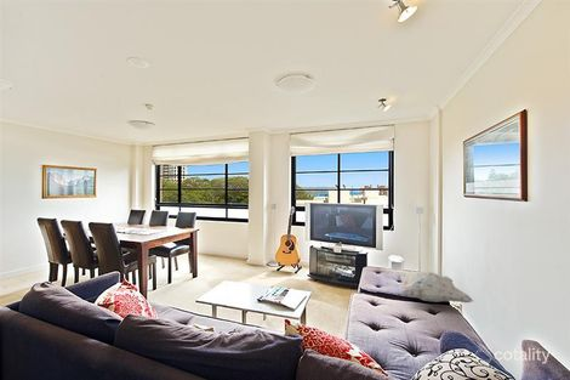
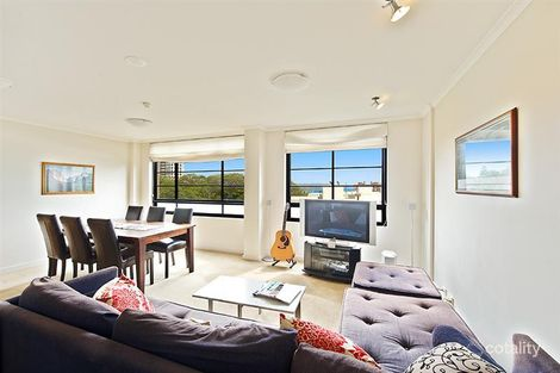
- decorative pillow [394,270,474,304]
